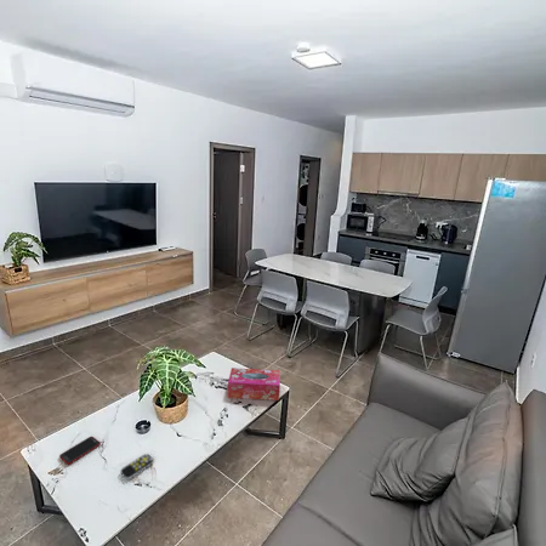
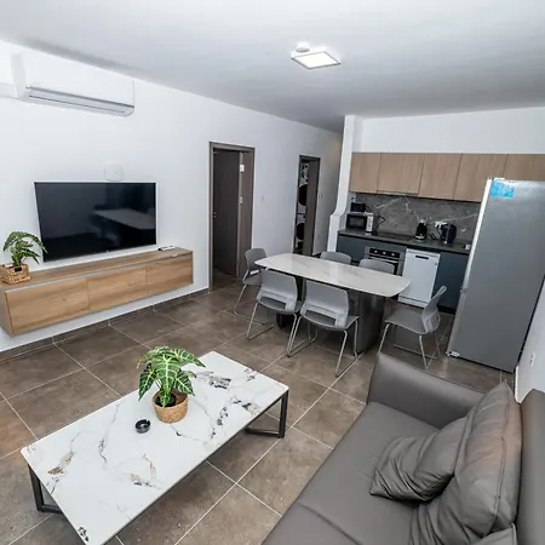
- remote control [119,453,155,480]
- tissue box [227,366,281,402]
- cell phone [58,436,102,466]
